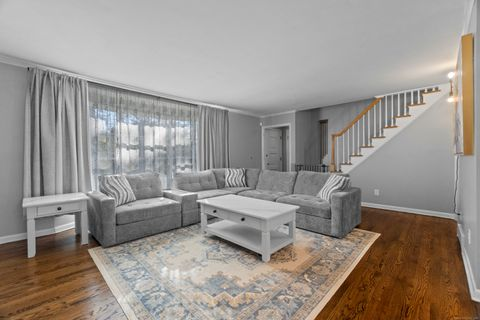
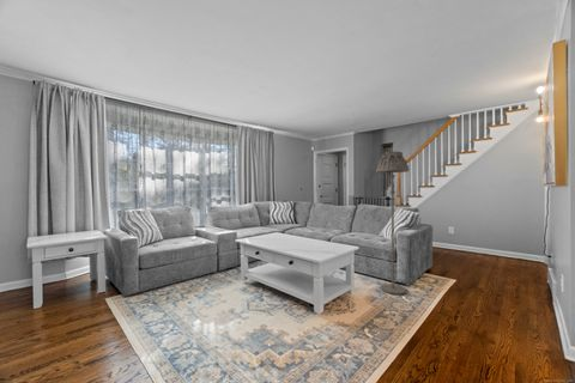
+ floor lamp [375,151,411,296]
